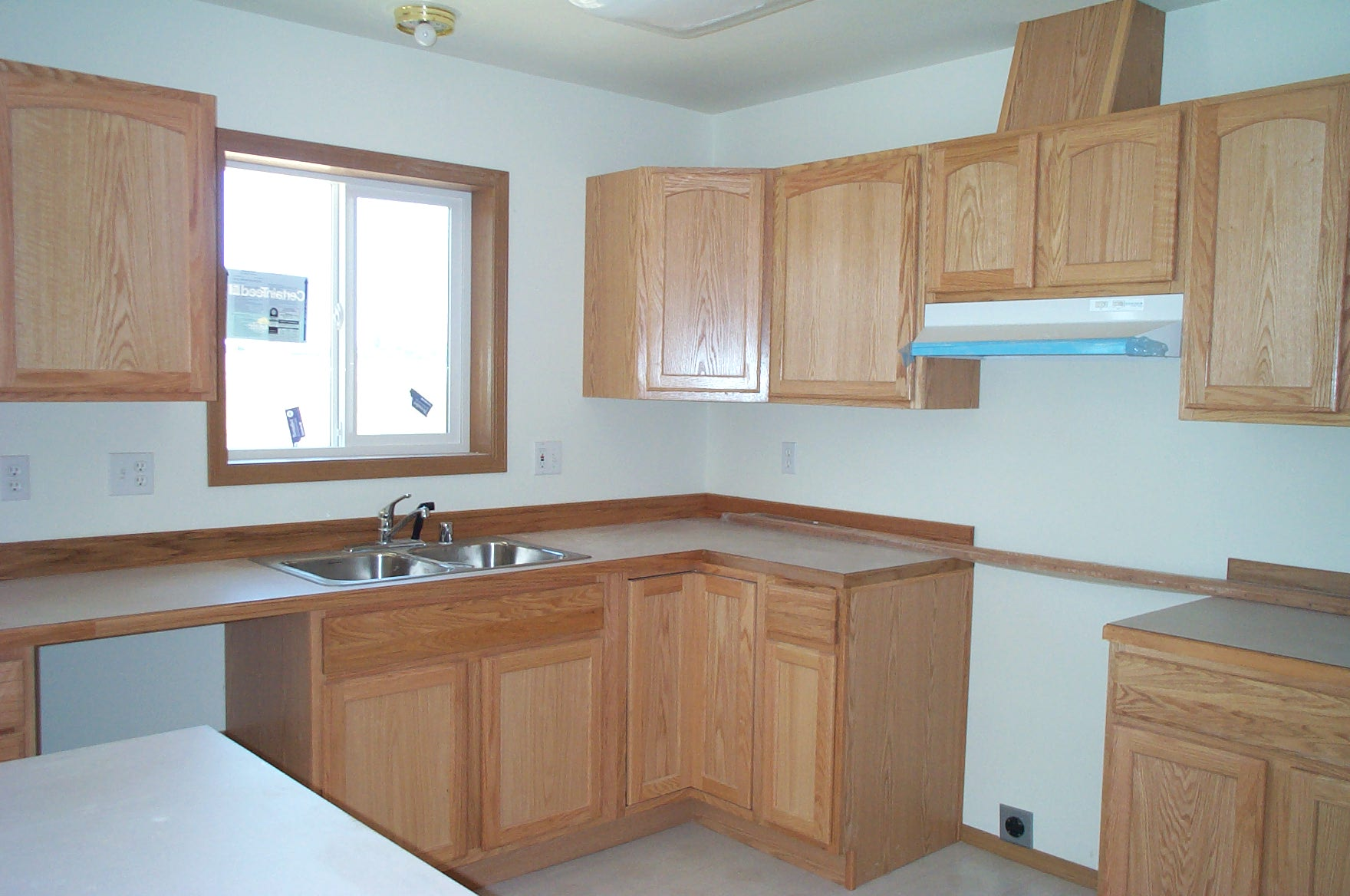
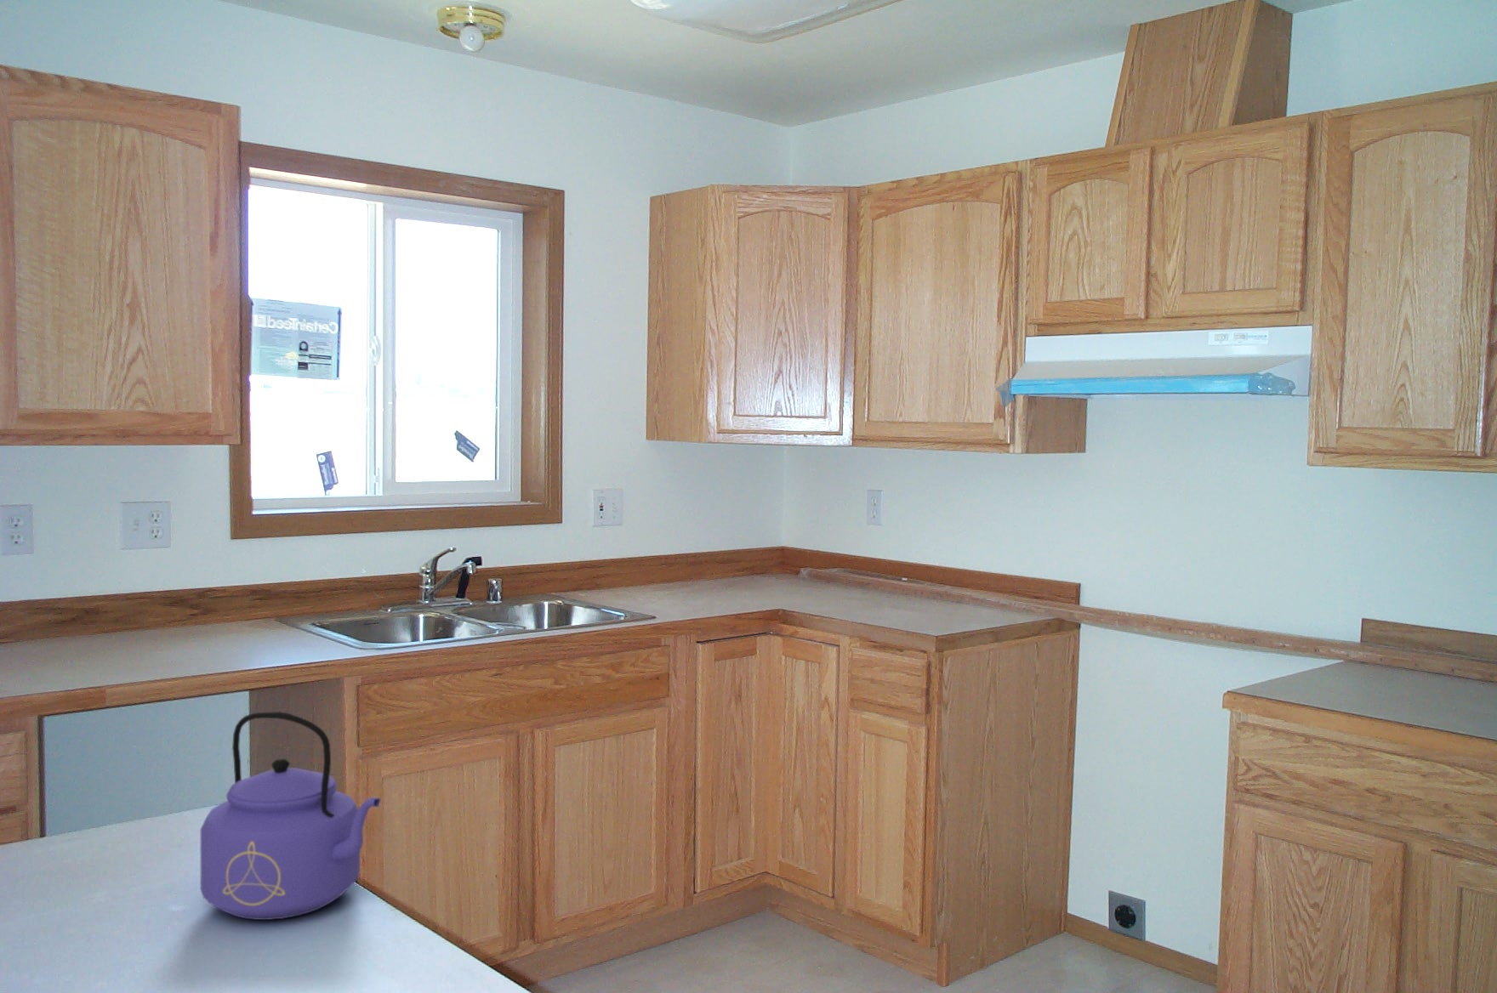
+ kettle [200,710,381,921]
